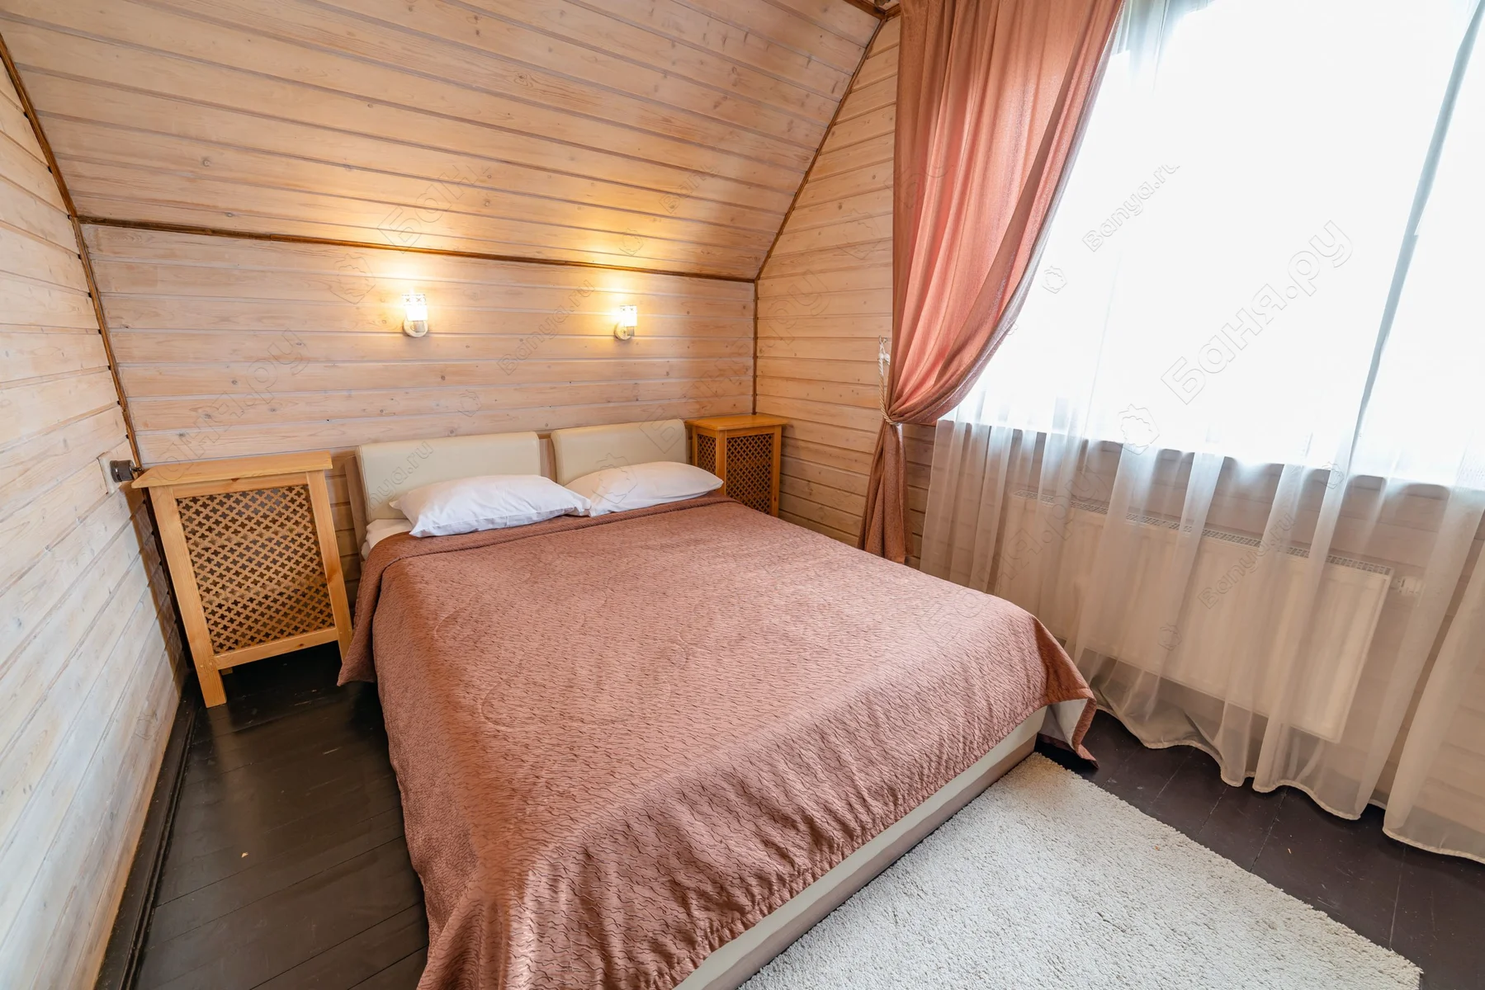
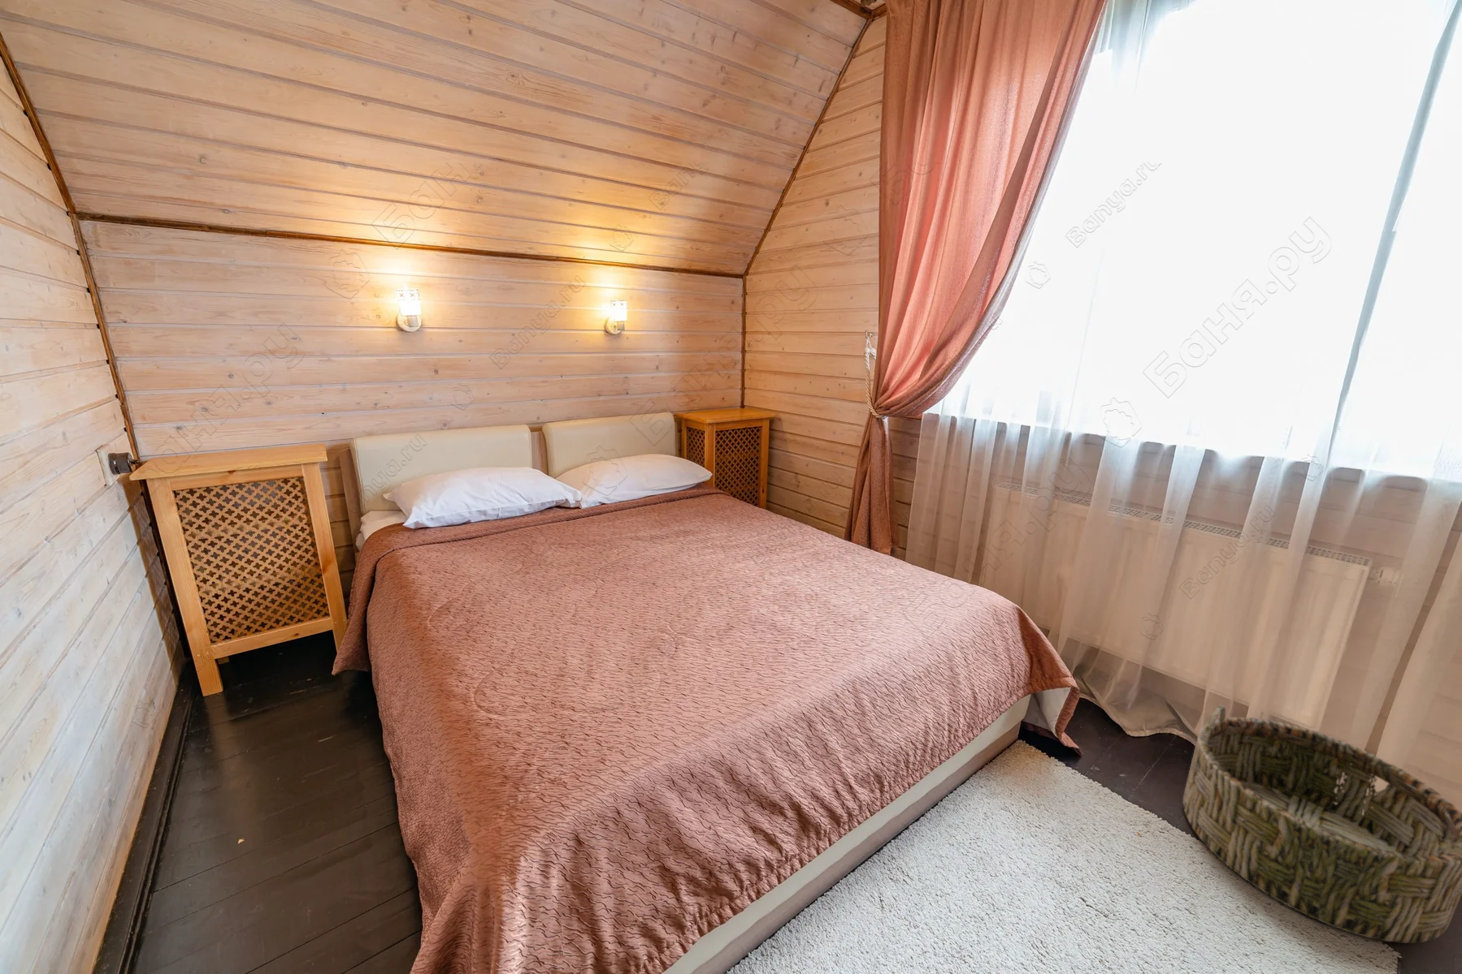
+ basket [1182,704,1462,944]
